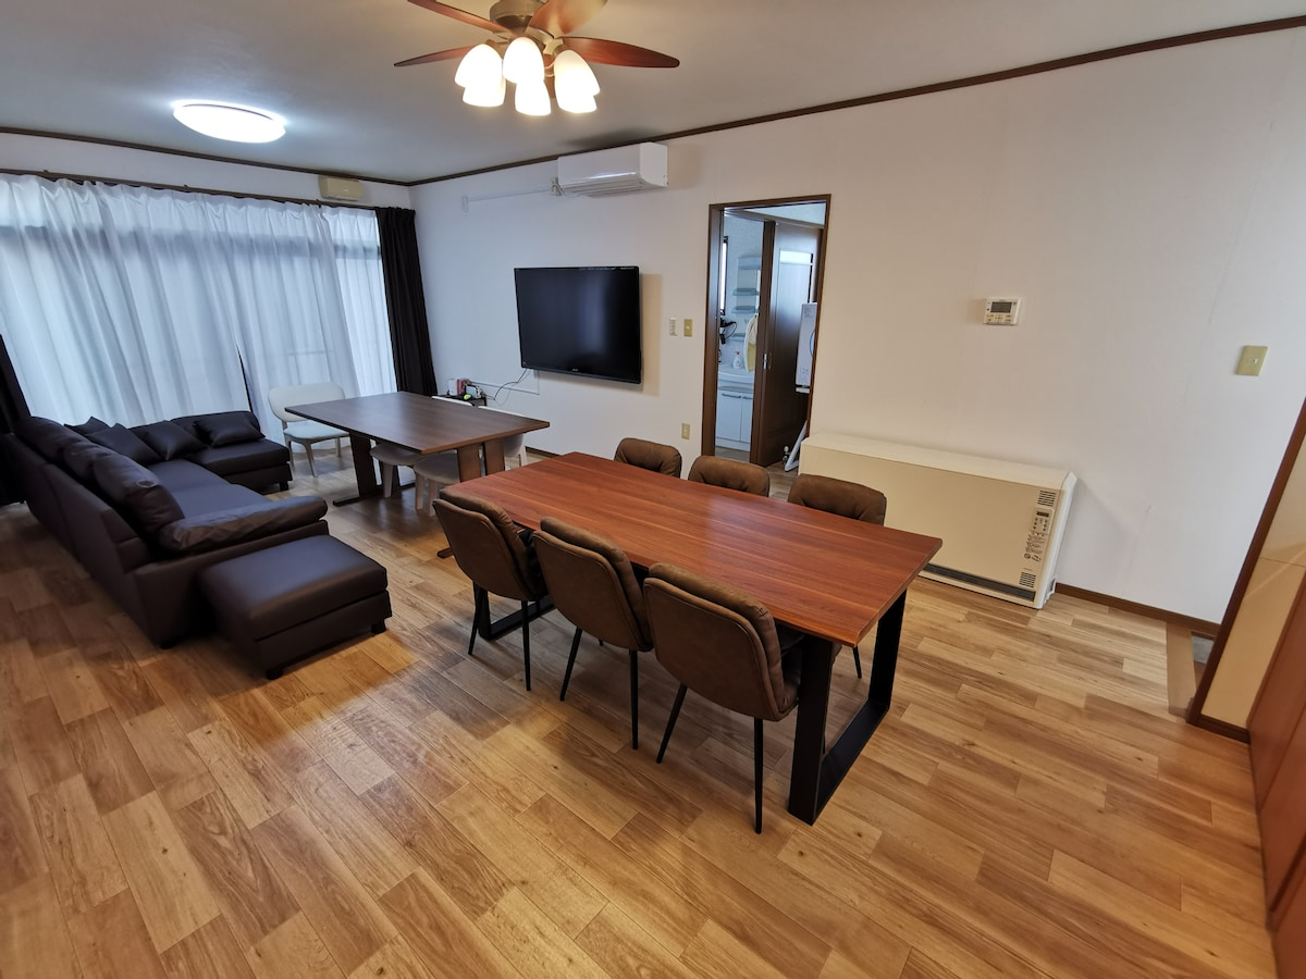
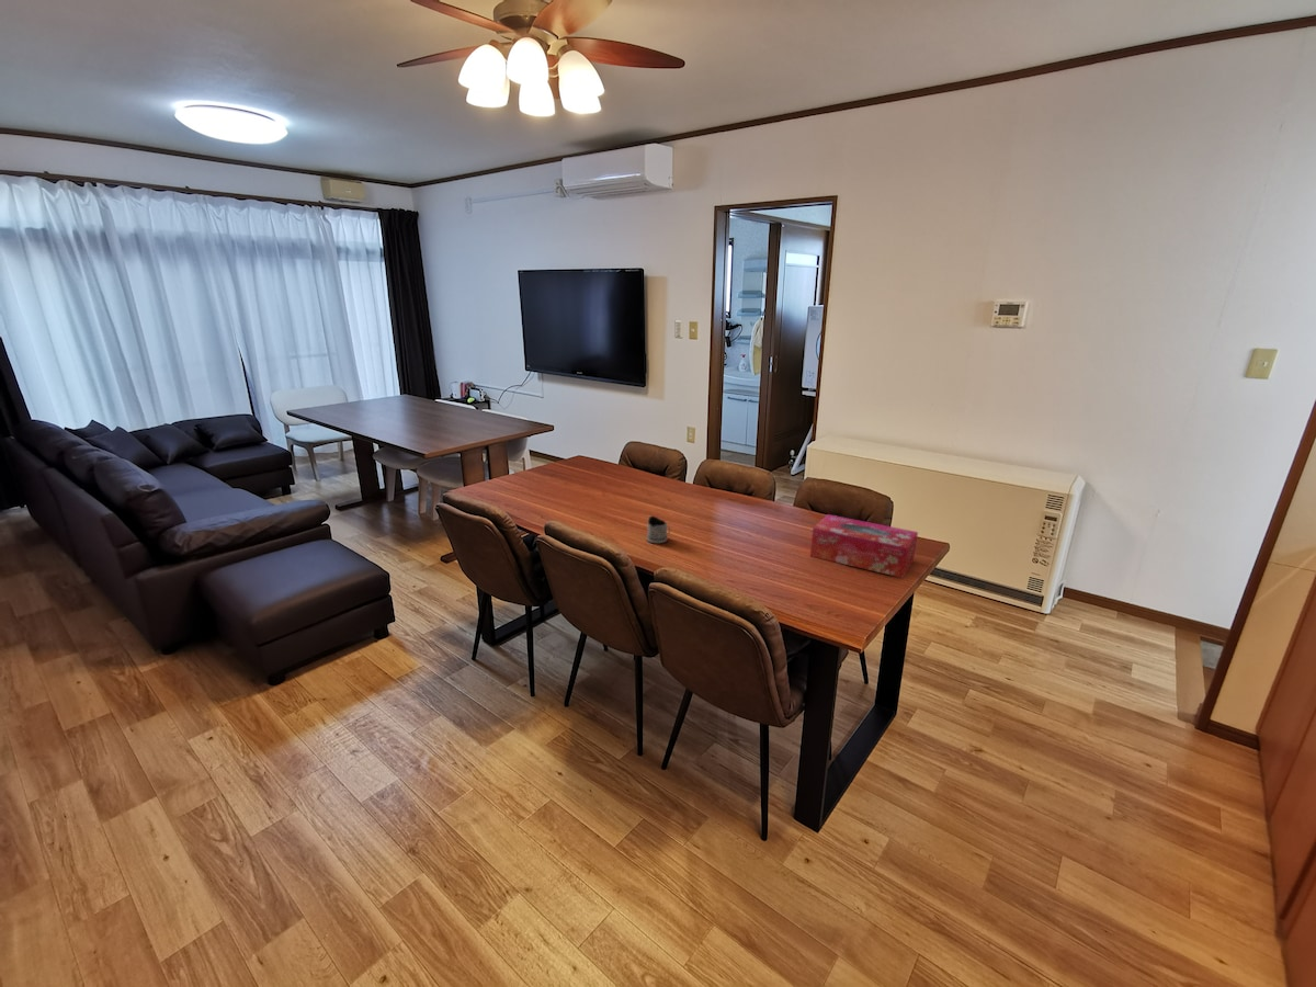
+ tissue box [809,513,919,579]
+ tea glass holder [646,514,671,544]
